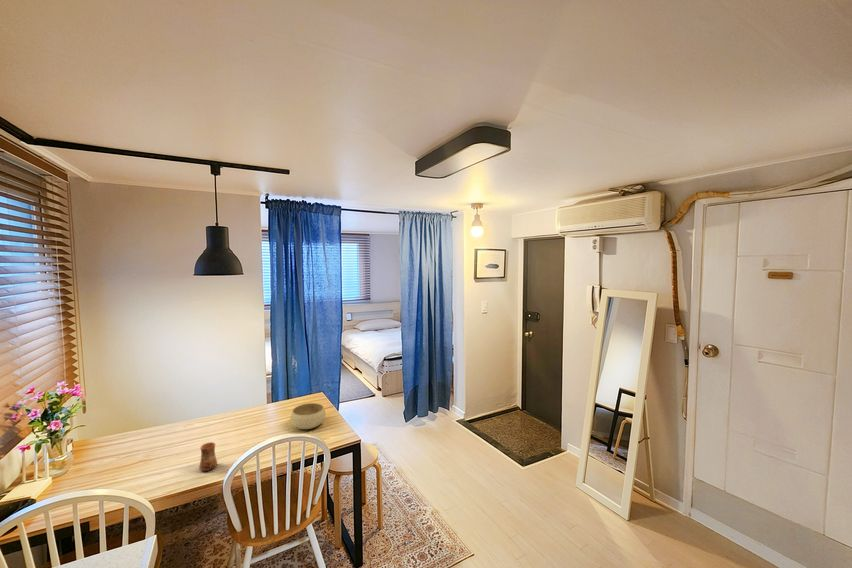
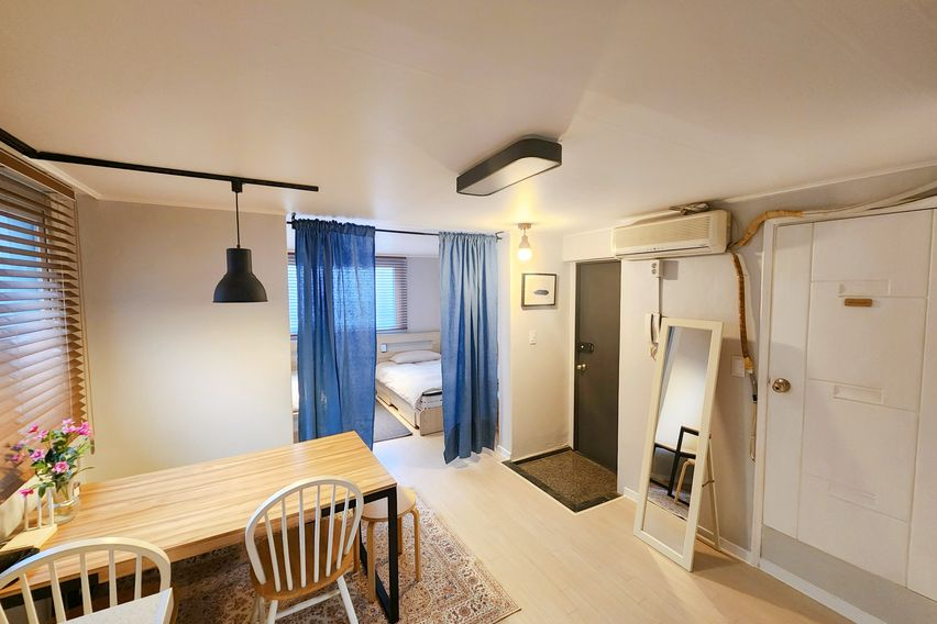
- cup [198,441,218,472]
- bowl [290,402,327,430]
